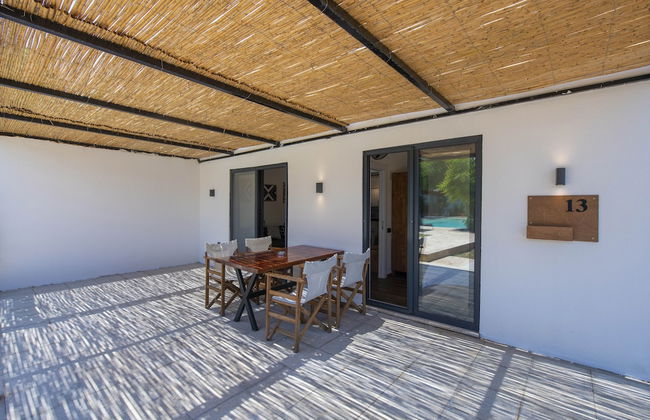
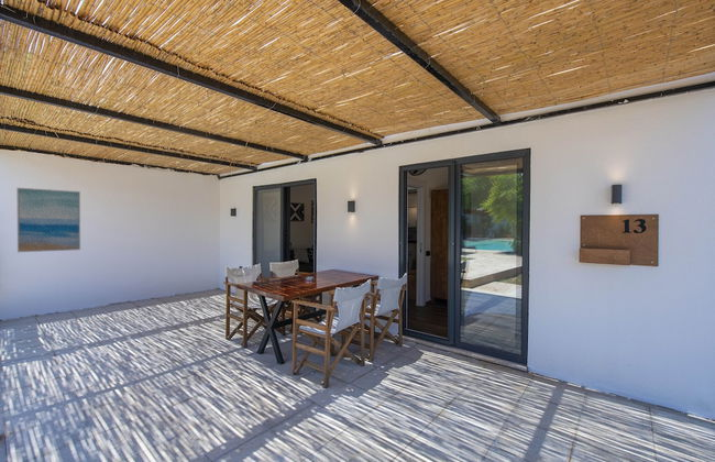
+ wall art [15,187,81,253]
